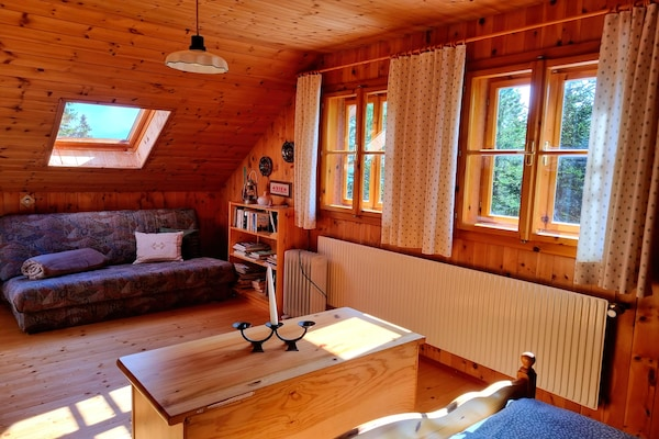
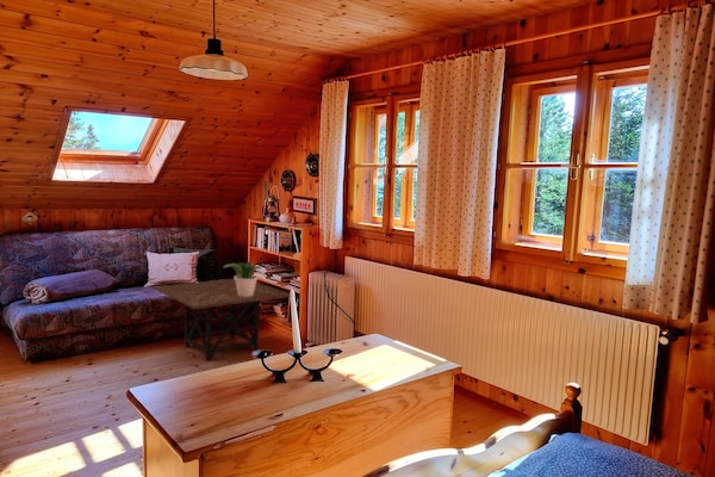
+ potted plant [222,260,266,297]
+ side table [153,278,291,361]
